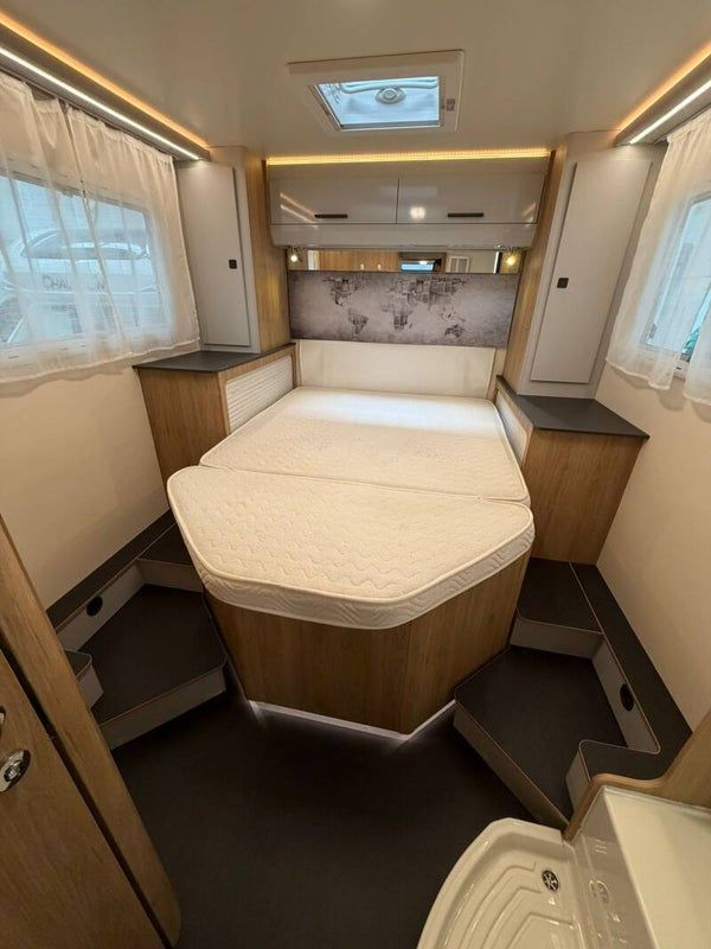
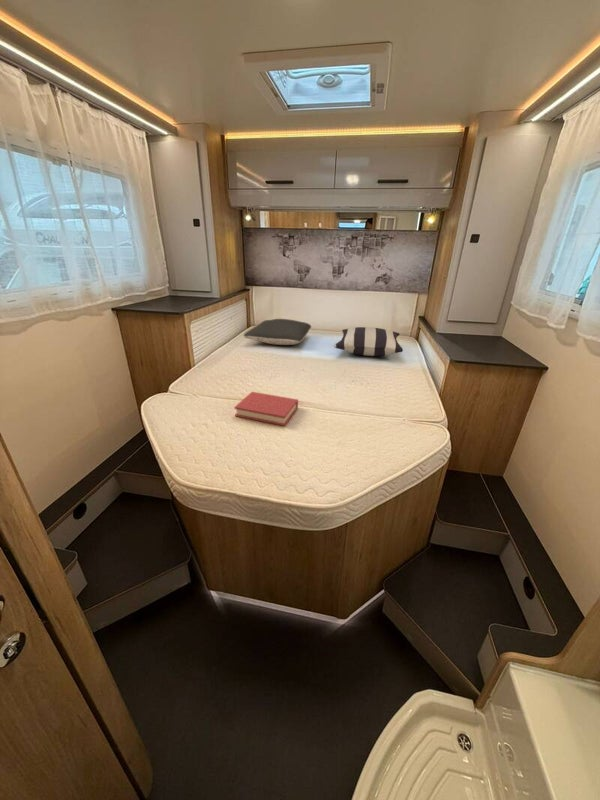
+ hardback book [234,391,299,427]
+ pillow [333,326,404,357]
+ pillow [242,318,312,346]
